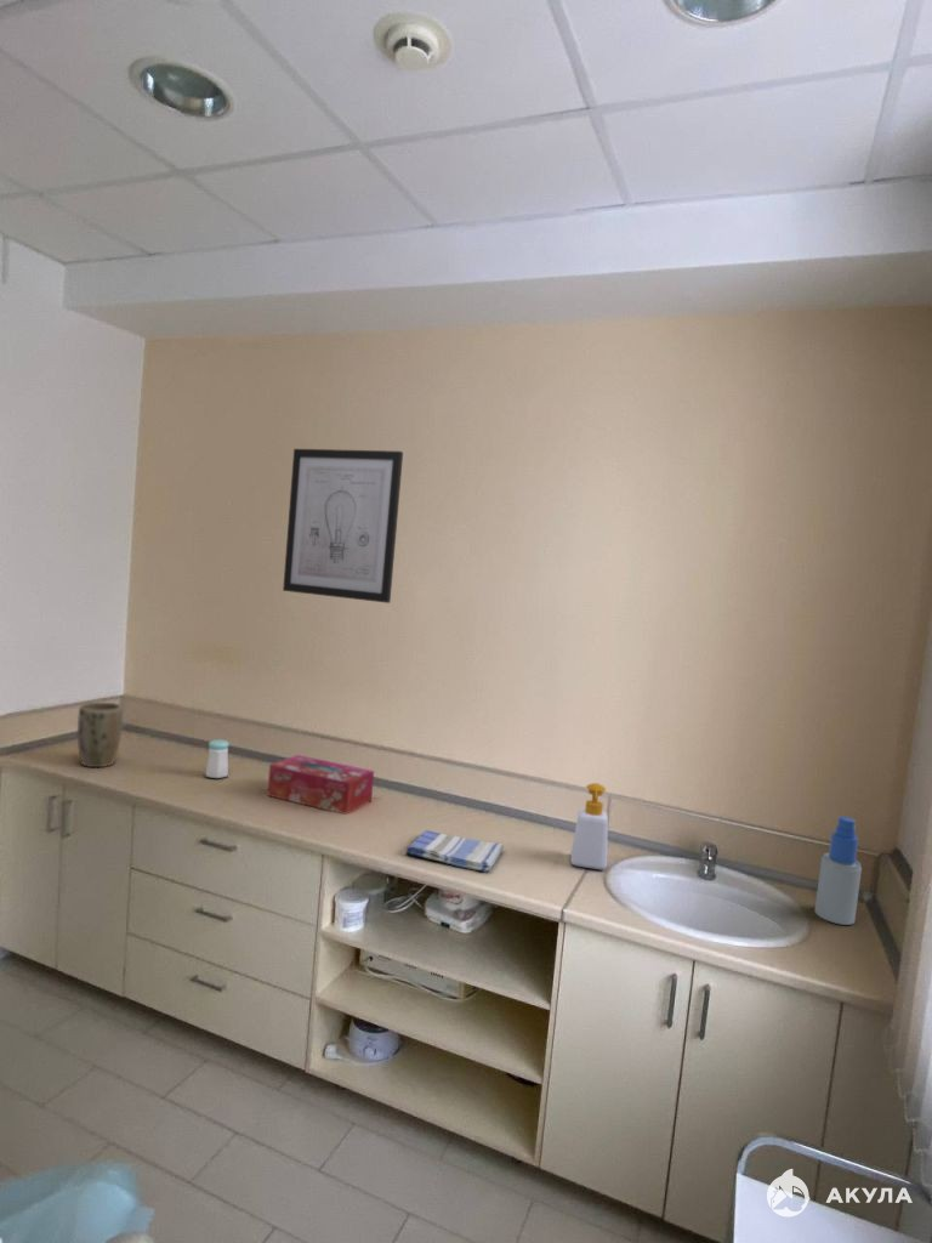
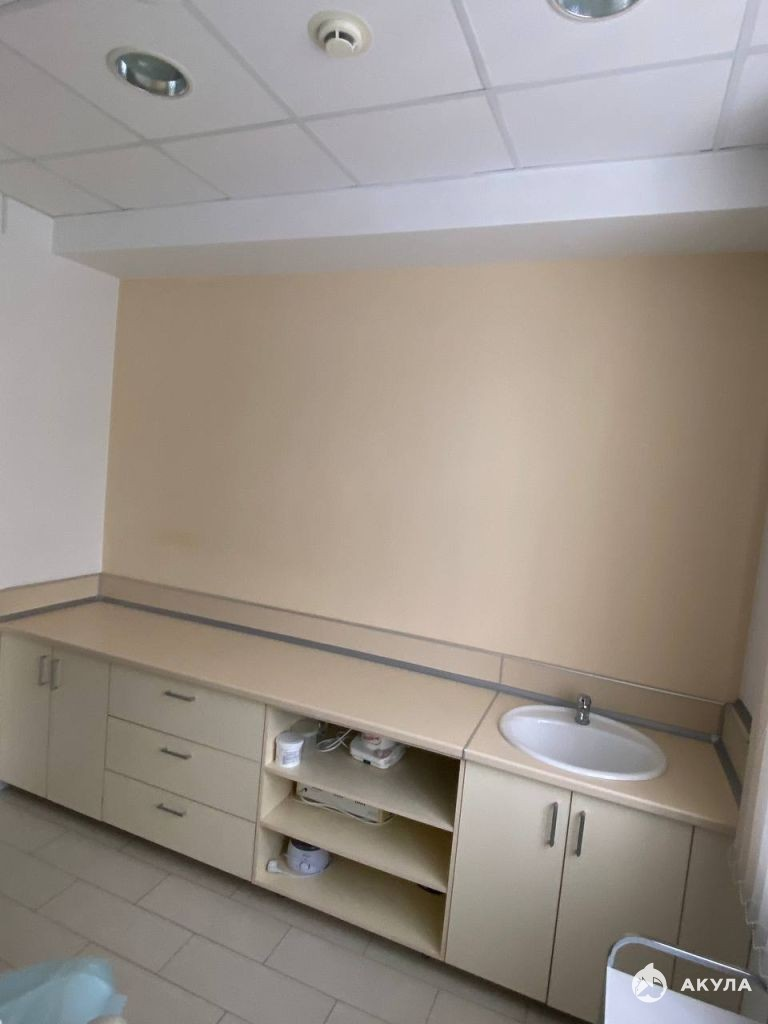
- soap bottle [569,782,609,870]
- wall art [282,448,404,605]
- plant pot [76,702,124,768]
- salt shaker [204,738,231,779]
- dish towel [404,829,505,873]
- tissue box [266,754,375,816]
- spray bottle [814,816,863,926]
